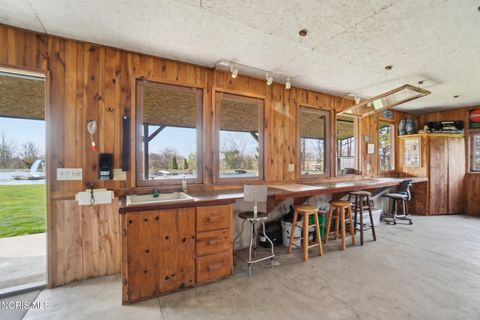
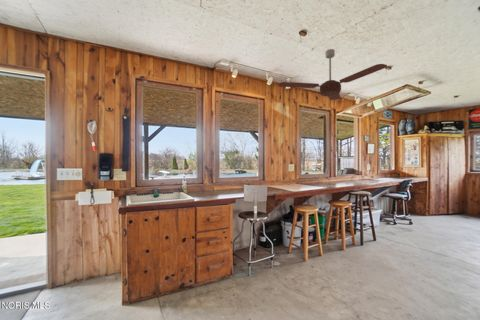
+ ceiling fan [277,48,388,101]
